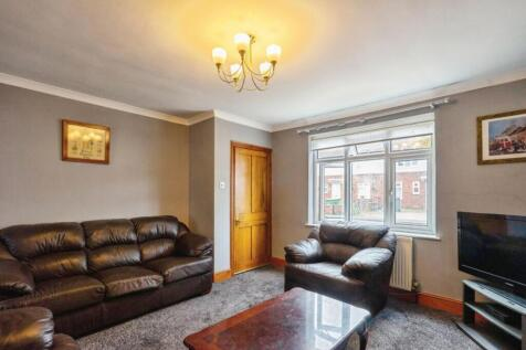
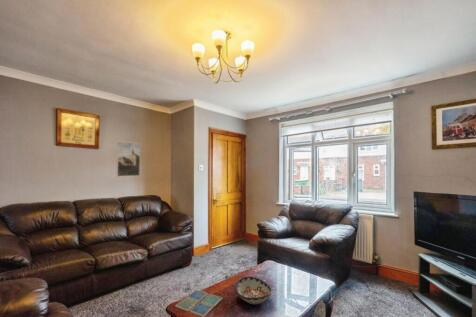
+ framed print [116,141,141,178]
+ decorative bowl [235,276,273,305]
+ drink coaster [174,289,223,317]
